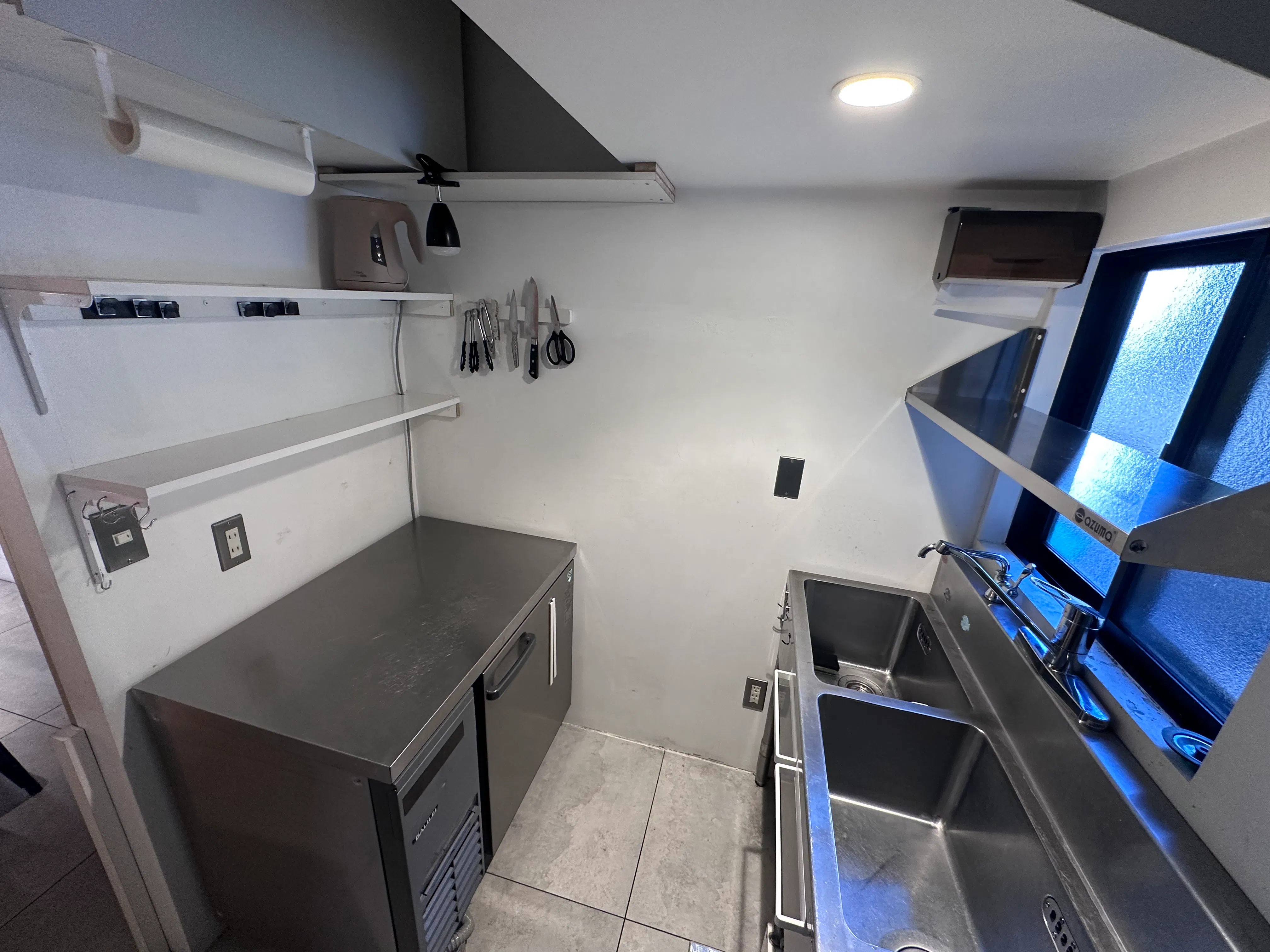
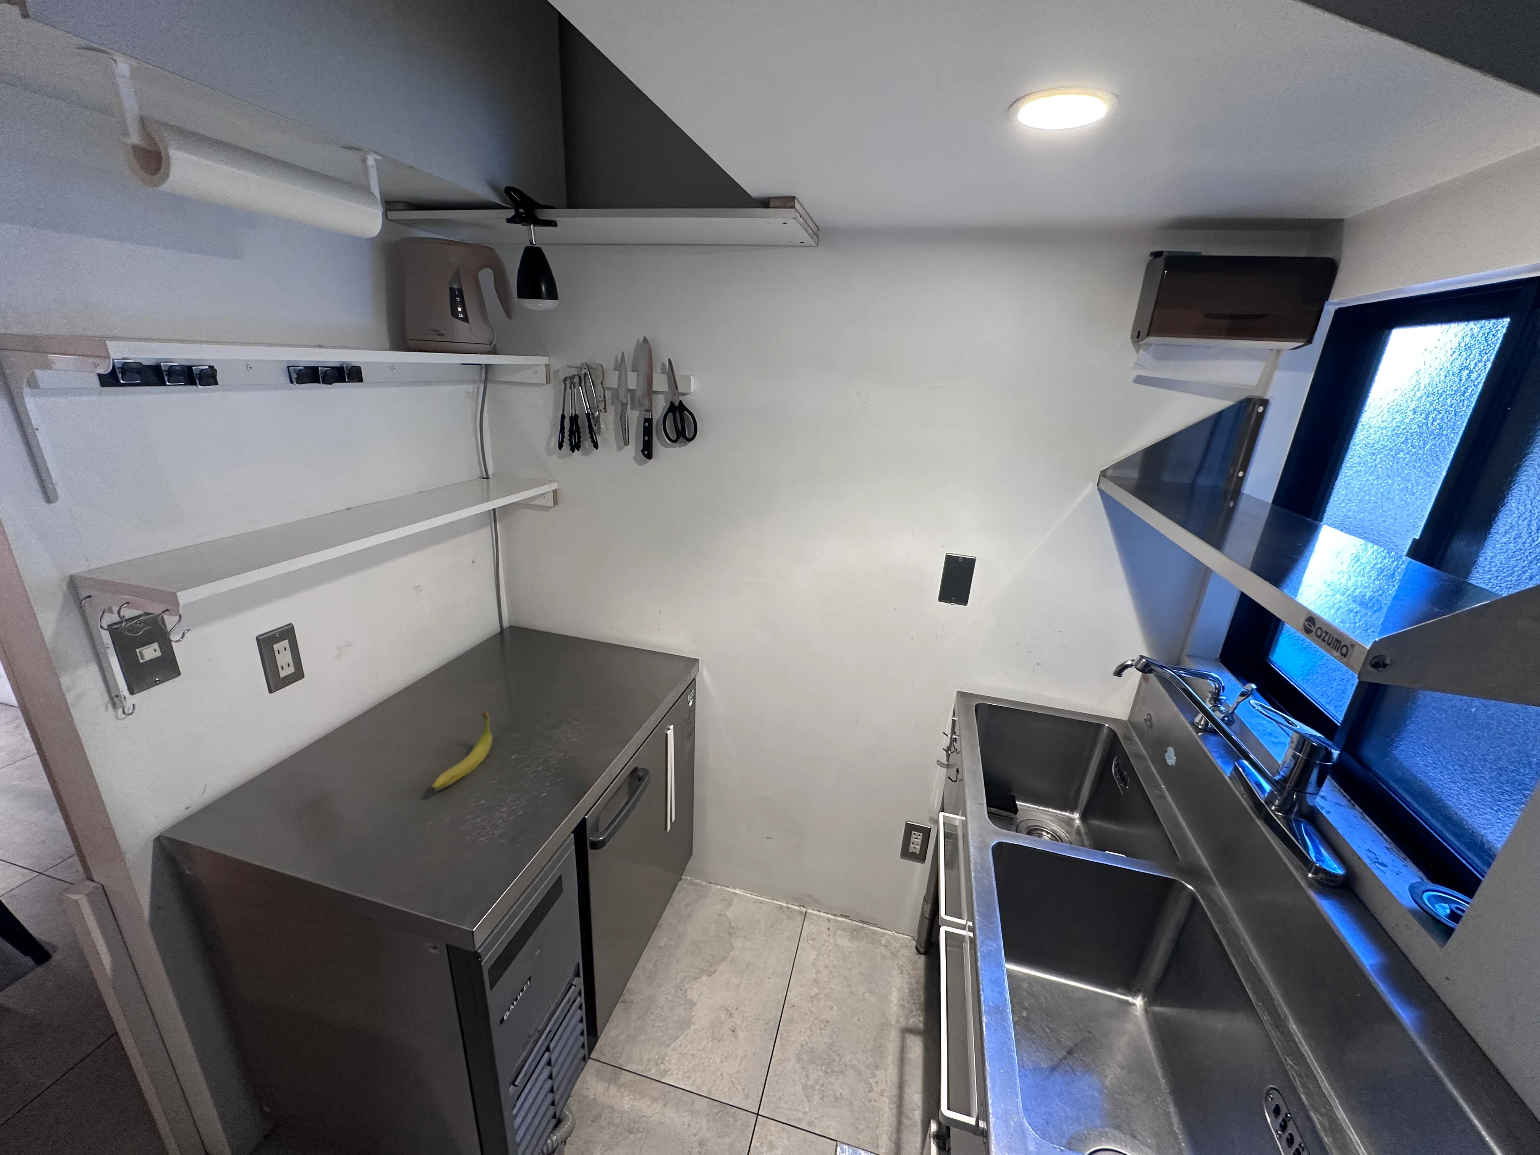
+ banana [430,711,492,792]
